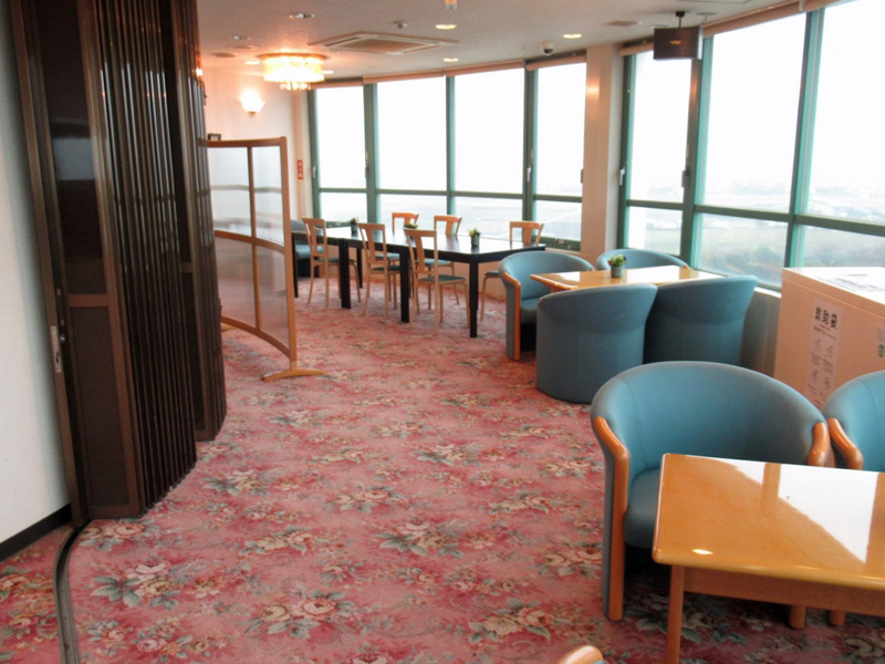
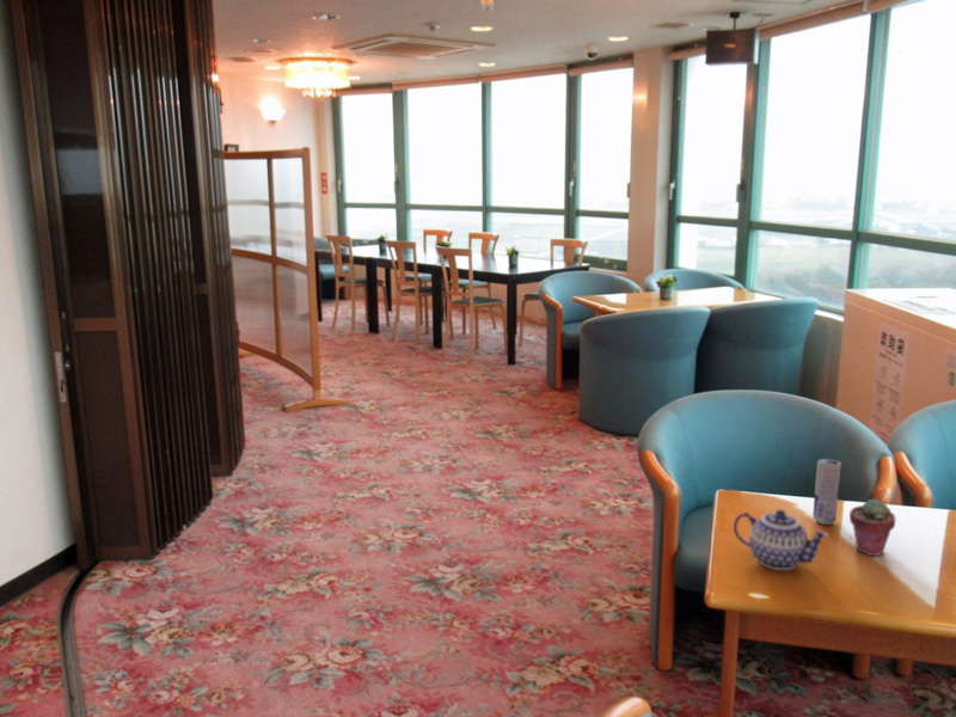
+ potted succulent [848,497,896,557]
+ teapot [733,509,831,571]
+ beverage can [811,458,842,526]
